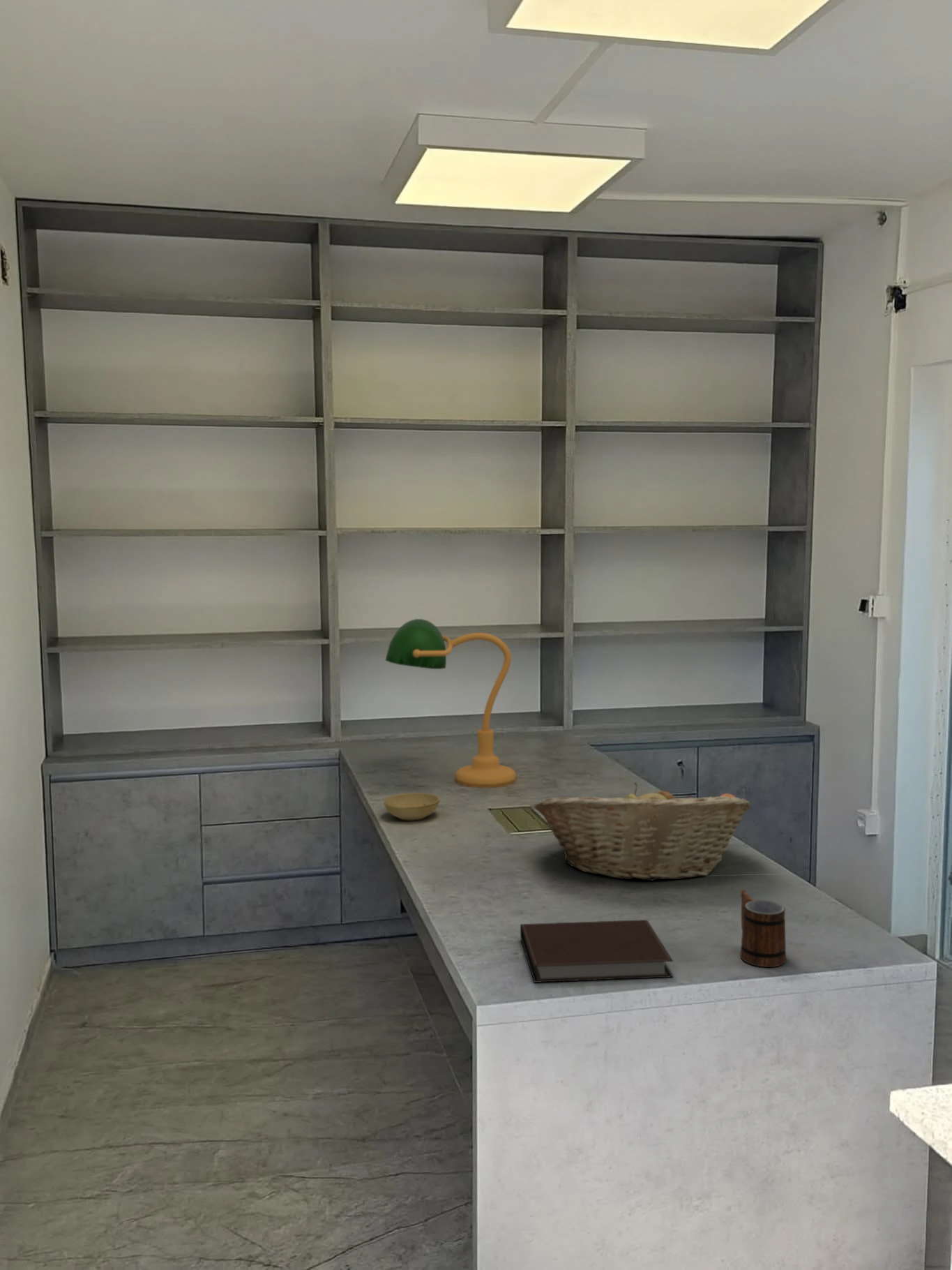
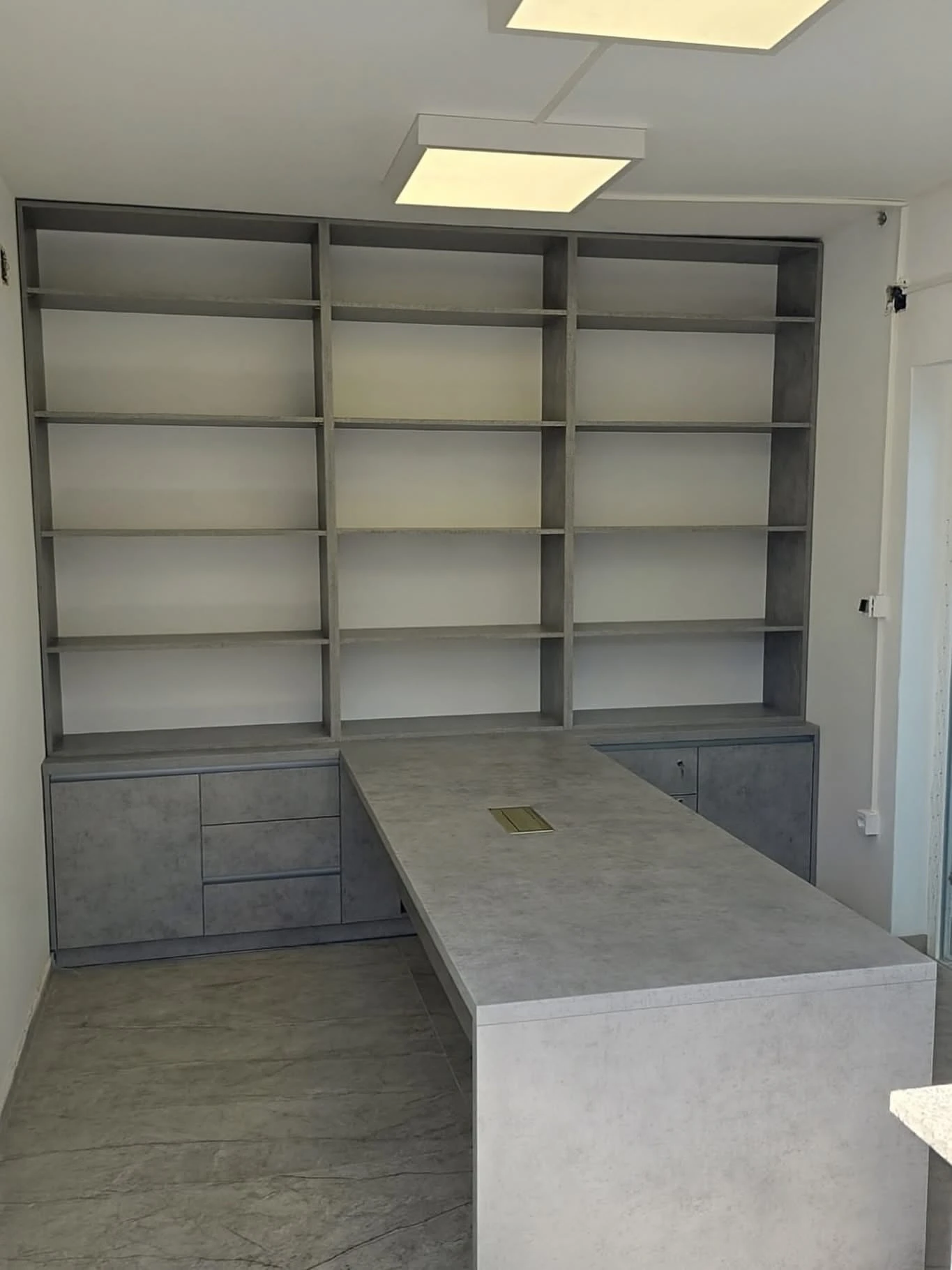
- bowl [383,792,441,821]
- fruit basket [534,782,751,881]
- notebook [520,919,674,983]
- mug [739,889,787,968]
- desk lamp [385,618,517,789]
